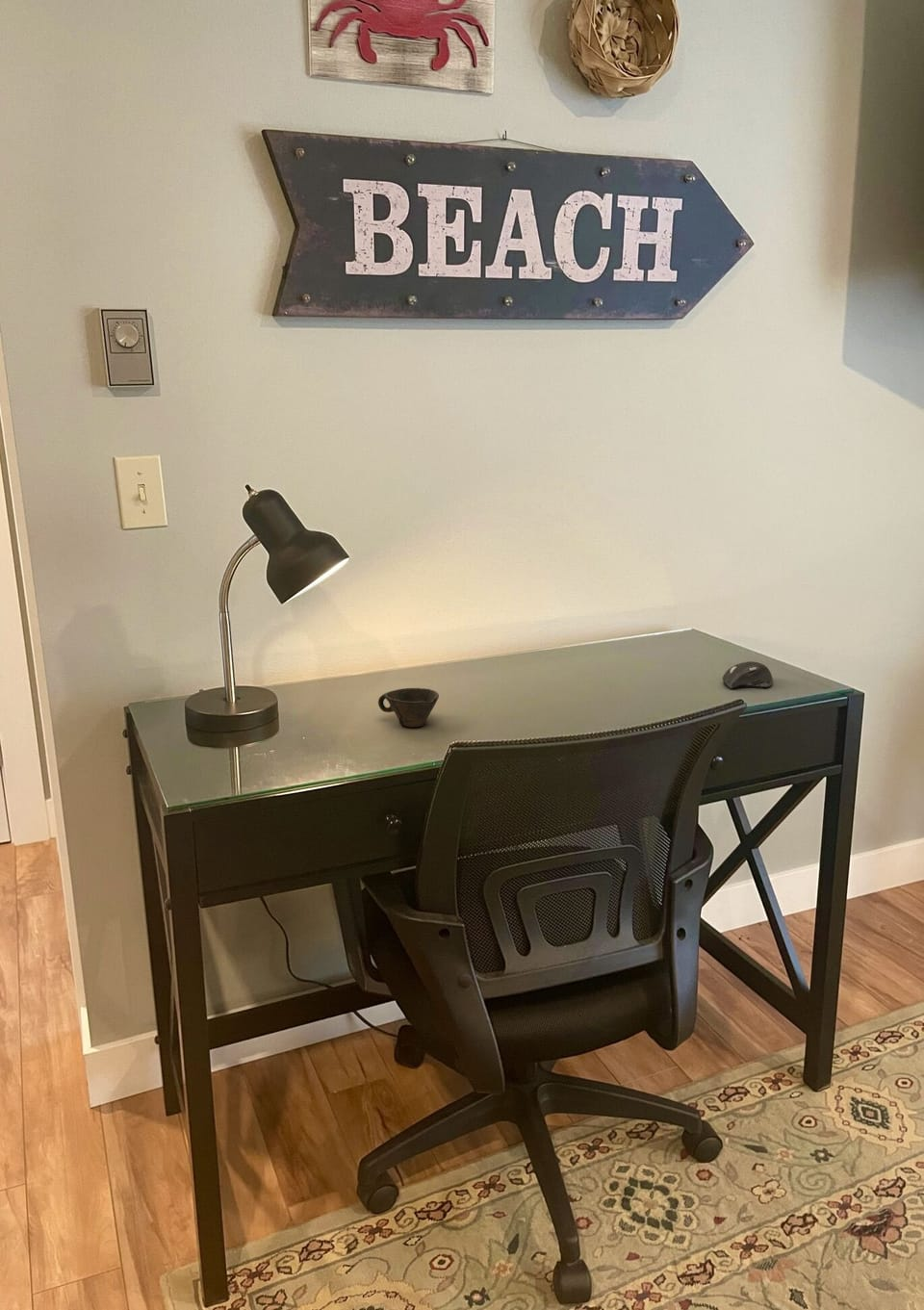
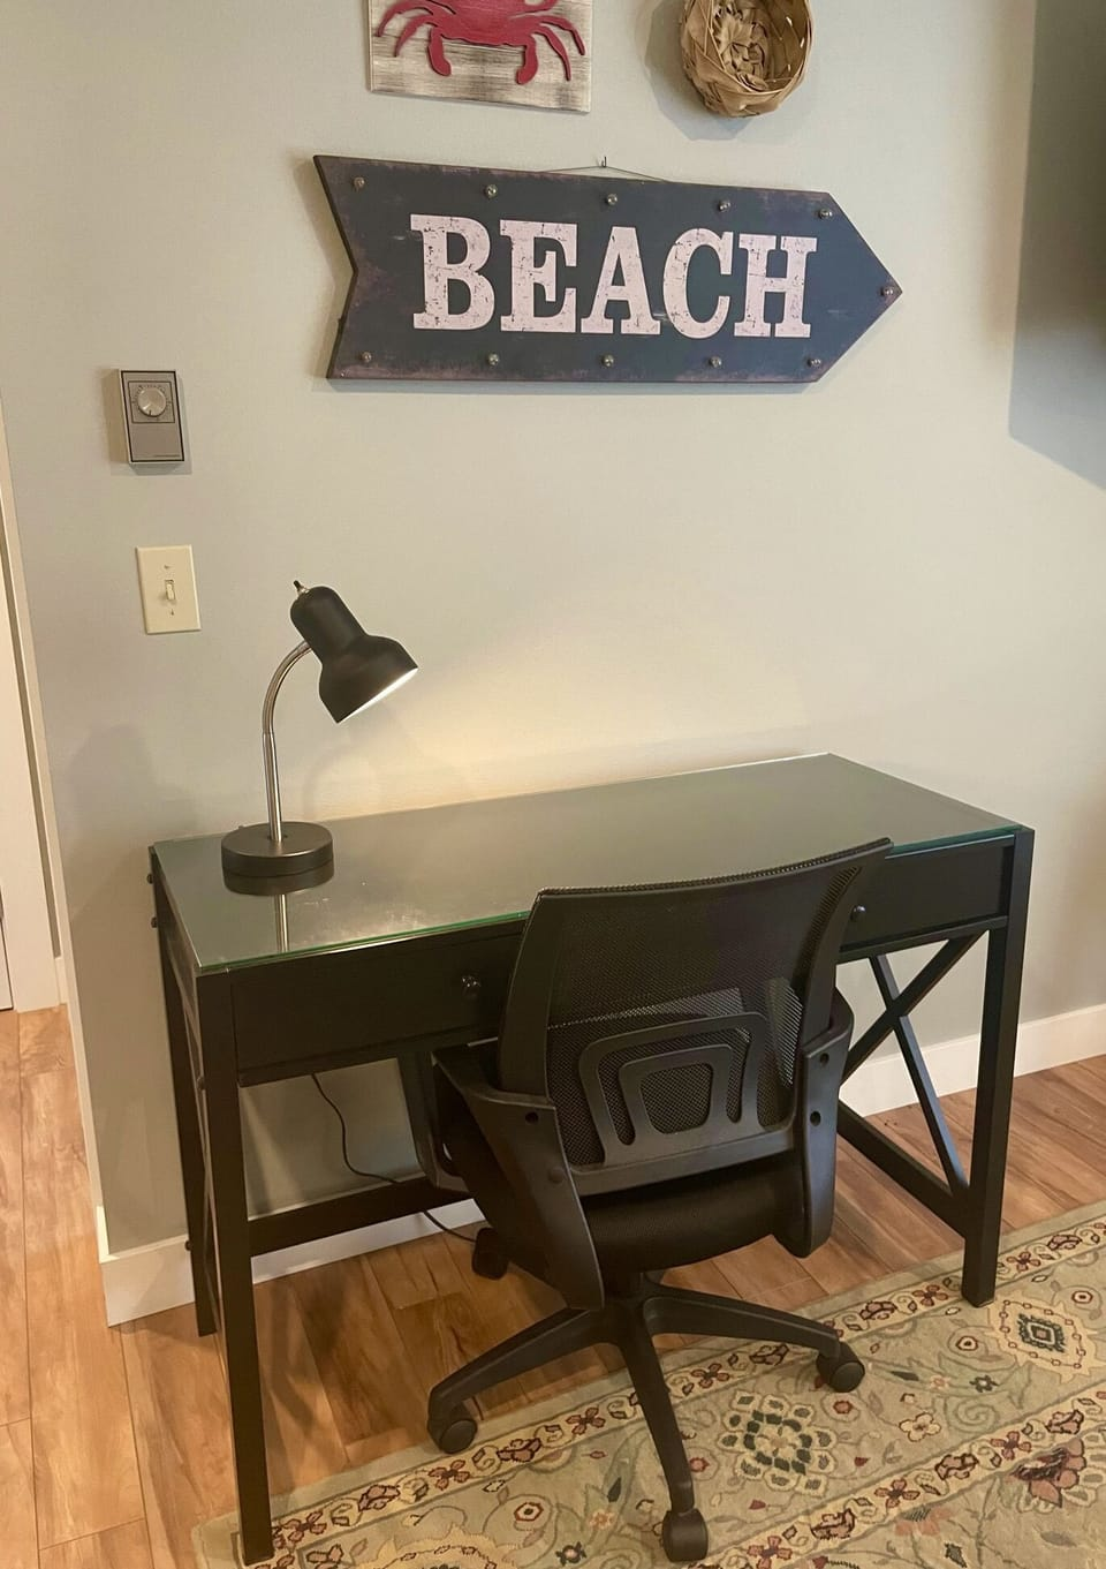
- cup [377,687,440,728]
- computer mouse [722,660,774,689]
